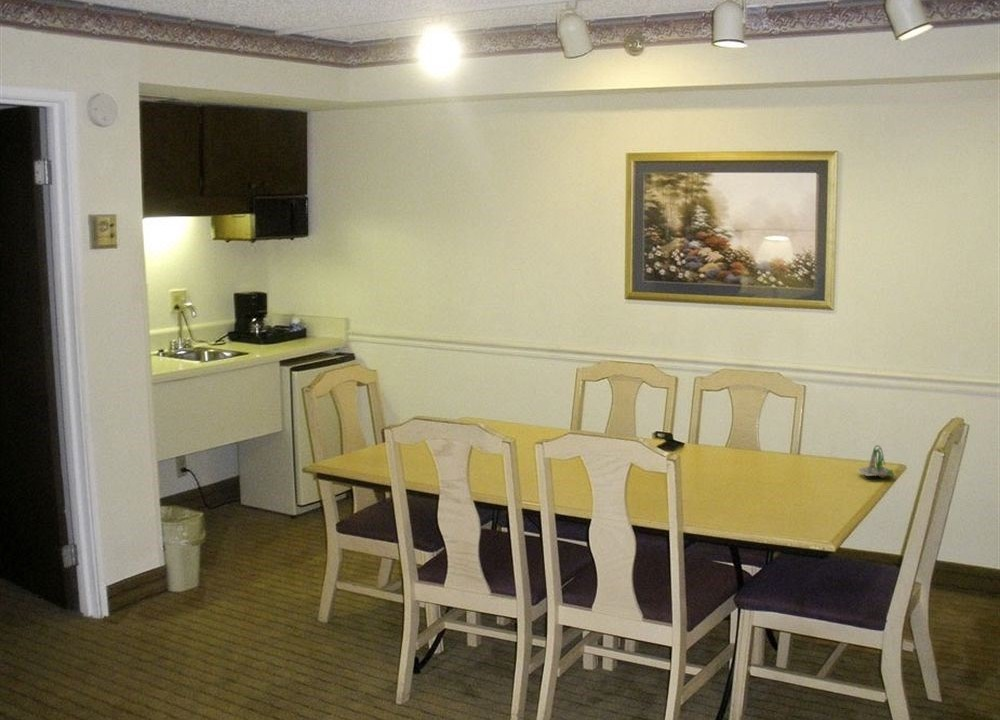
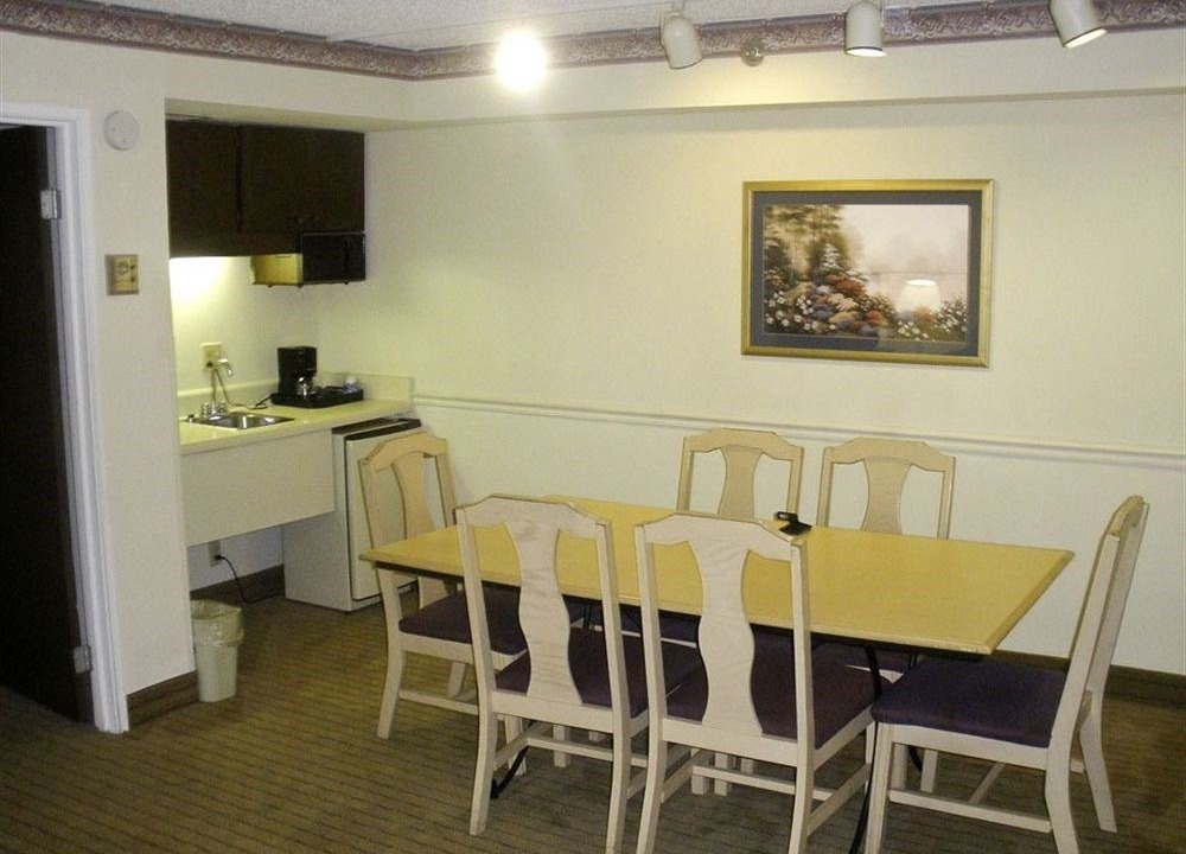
- flower [856,444,896,479]
